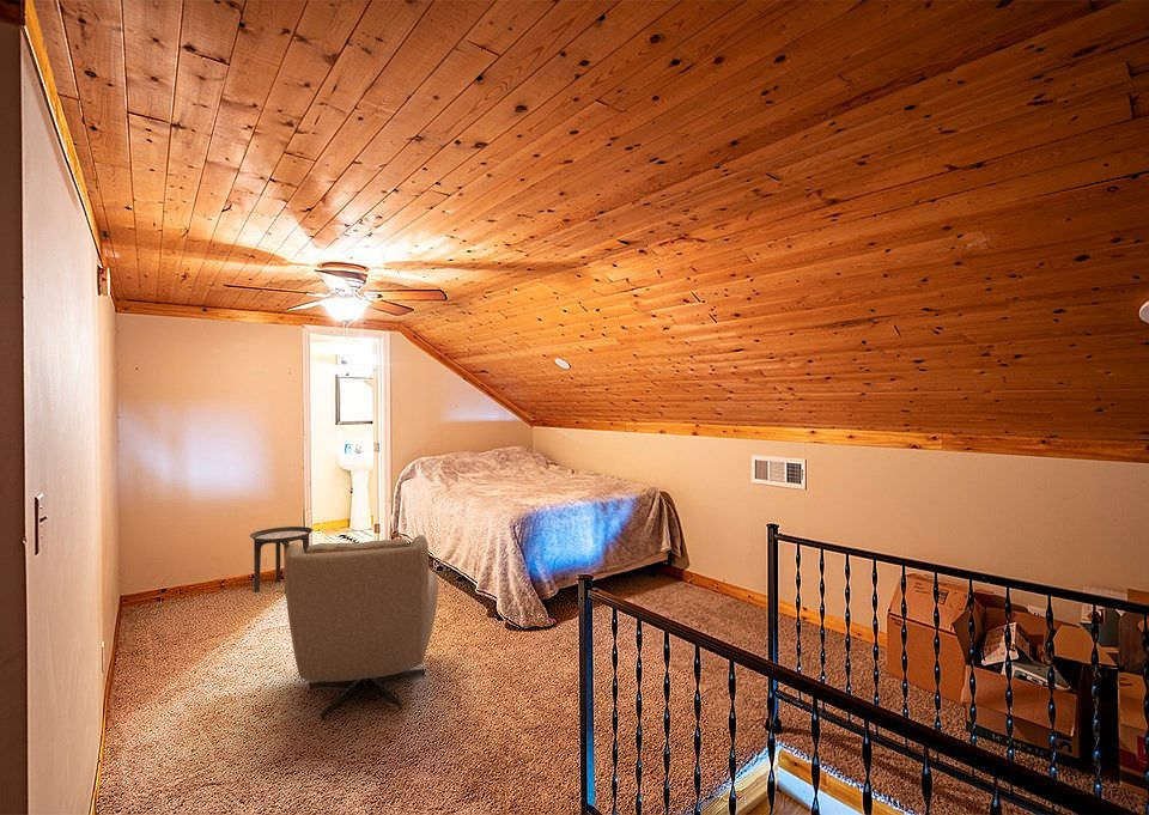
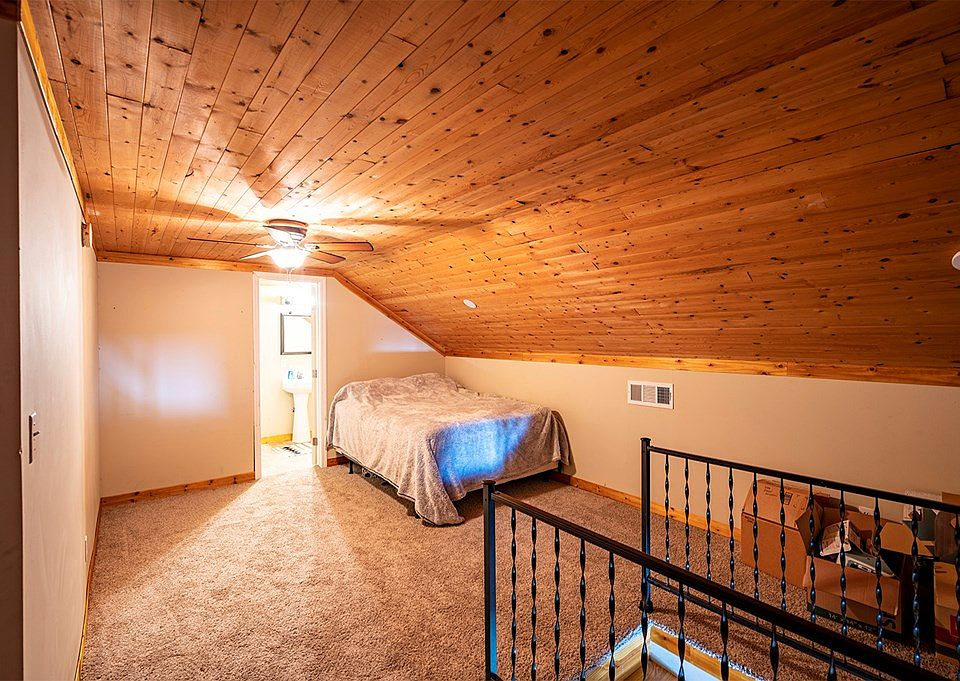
- side table [249,525,314,595]
- armchair [282,534,439,720]
